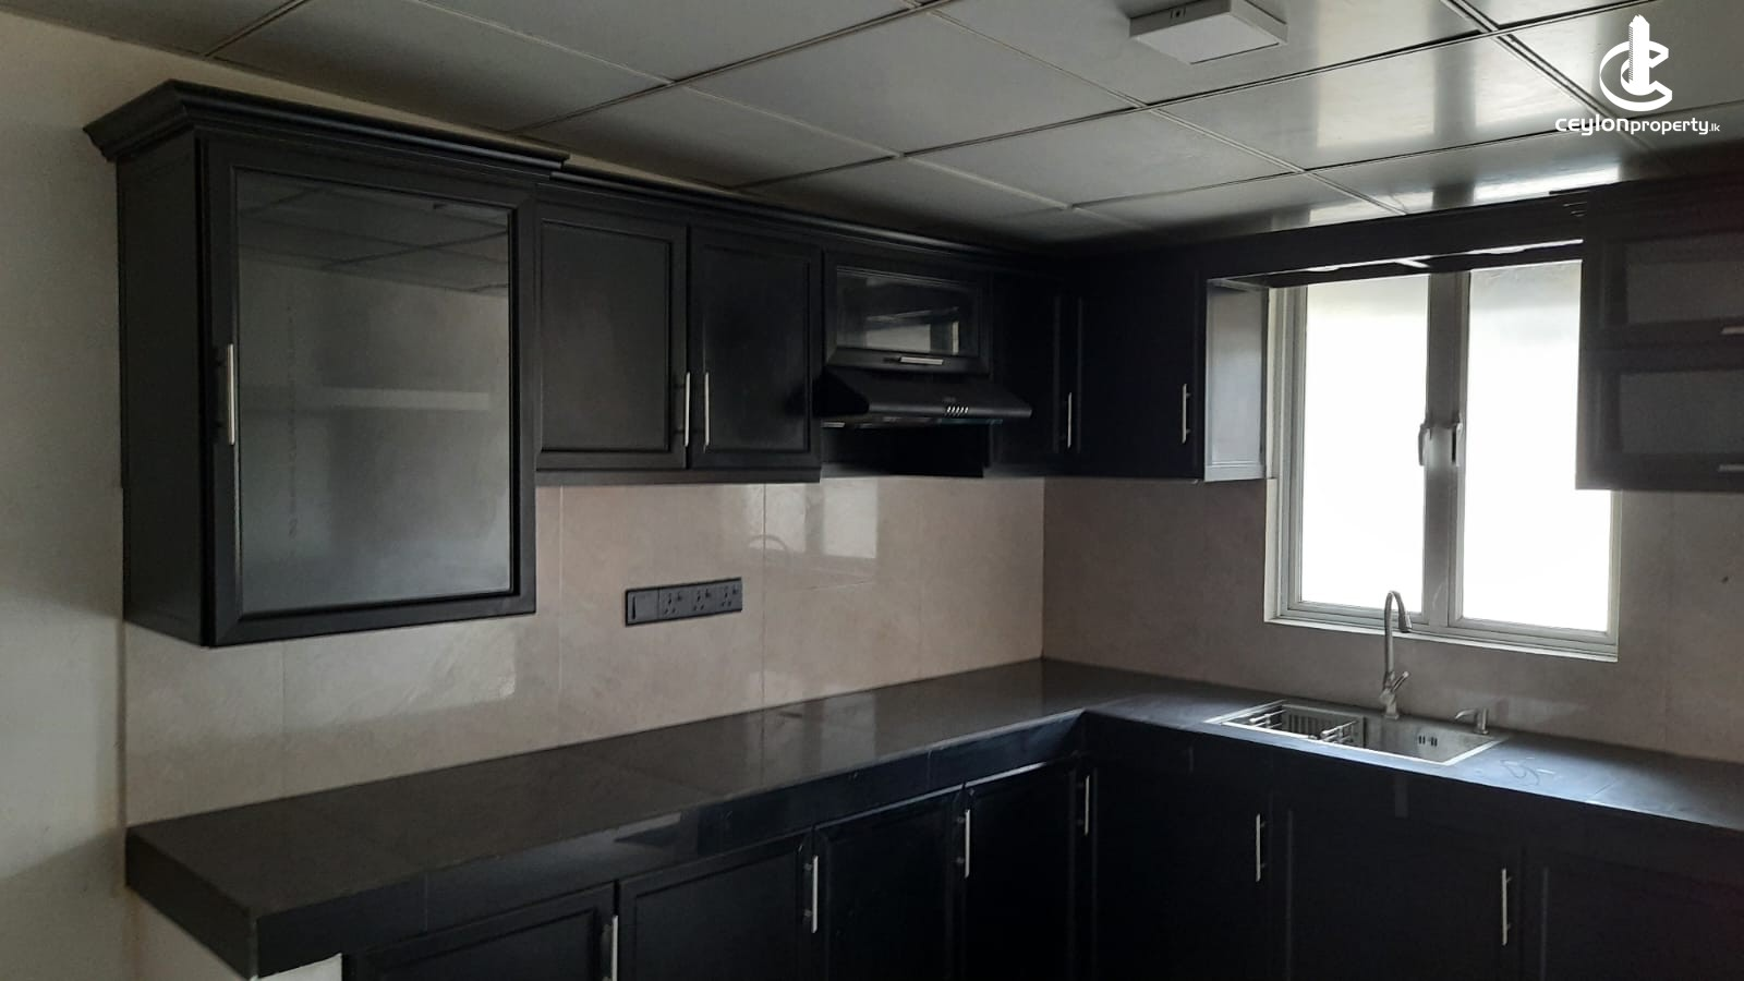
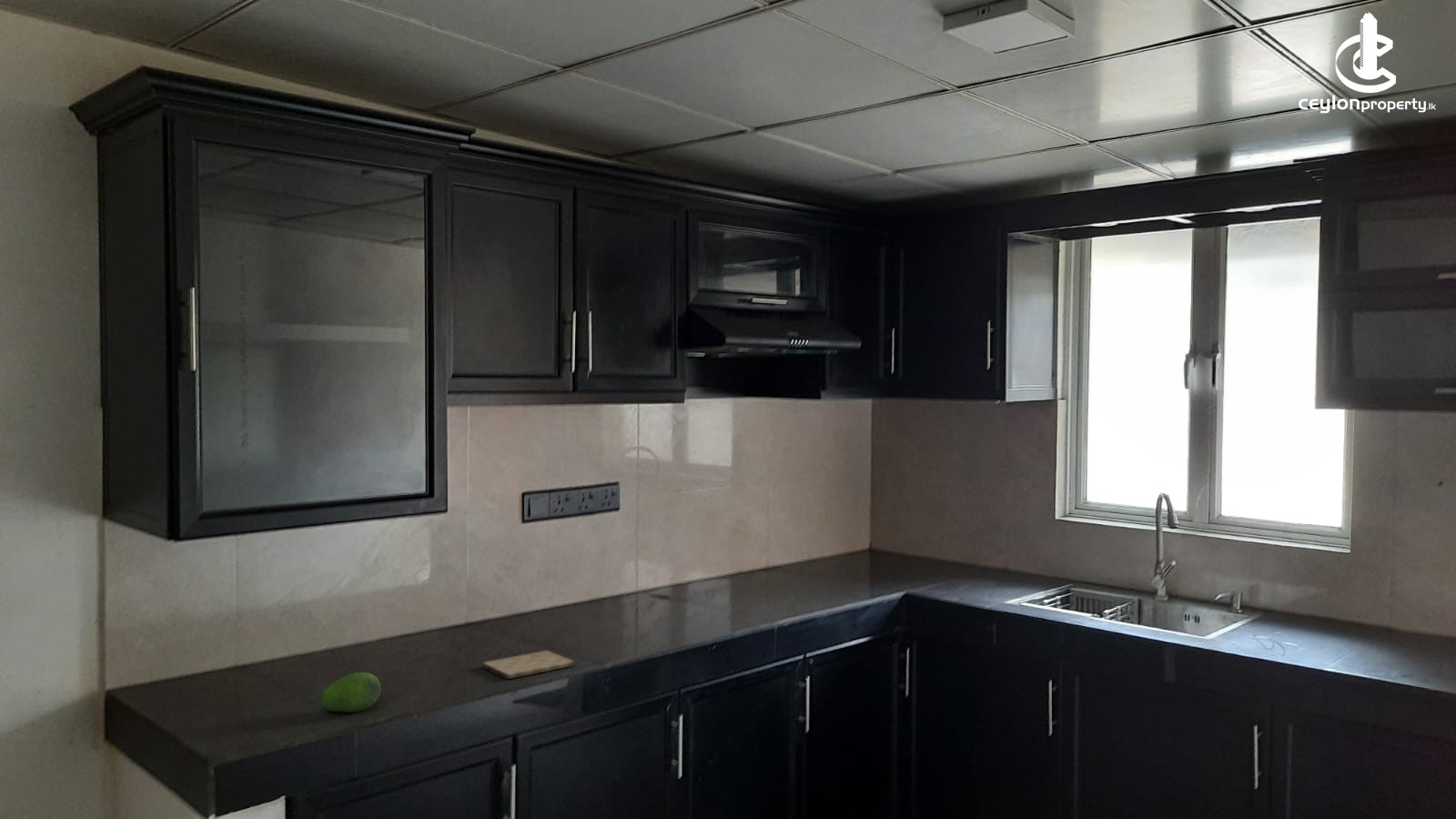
+ fruit [319,672,382,713]
+ cutting board [481,650,575,680]
